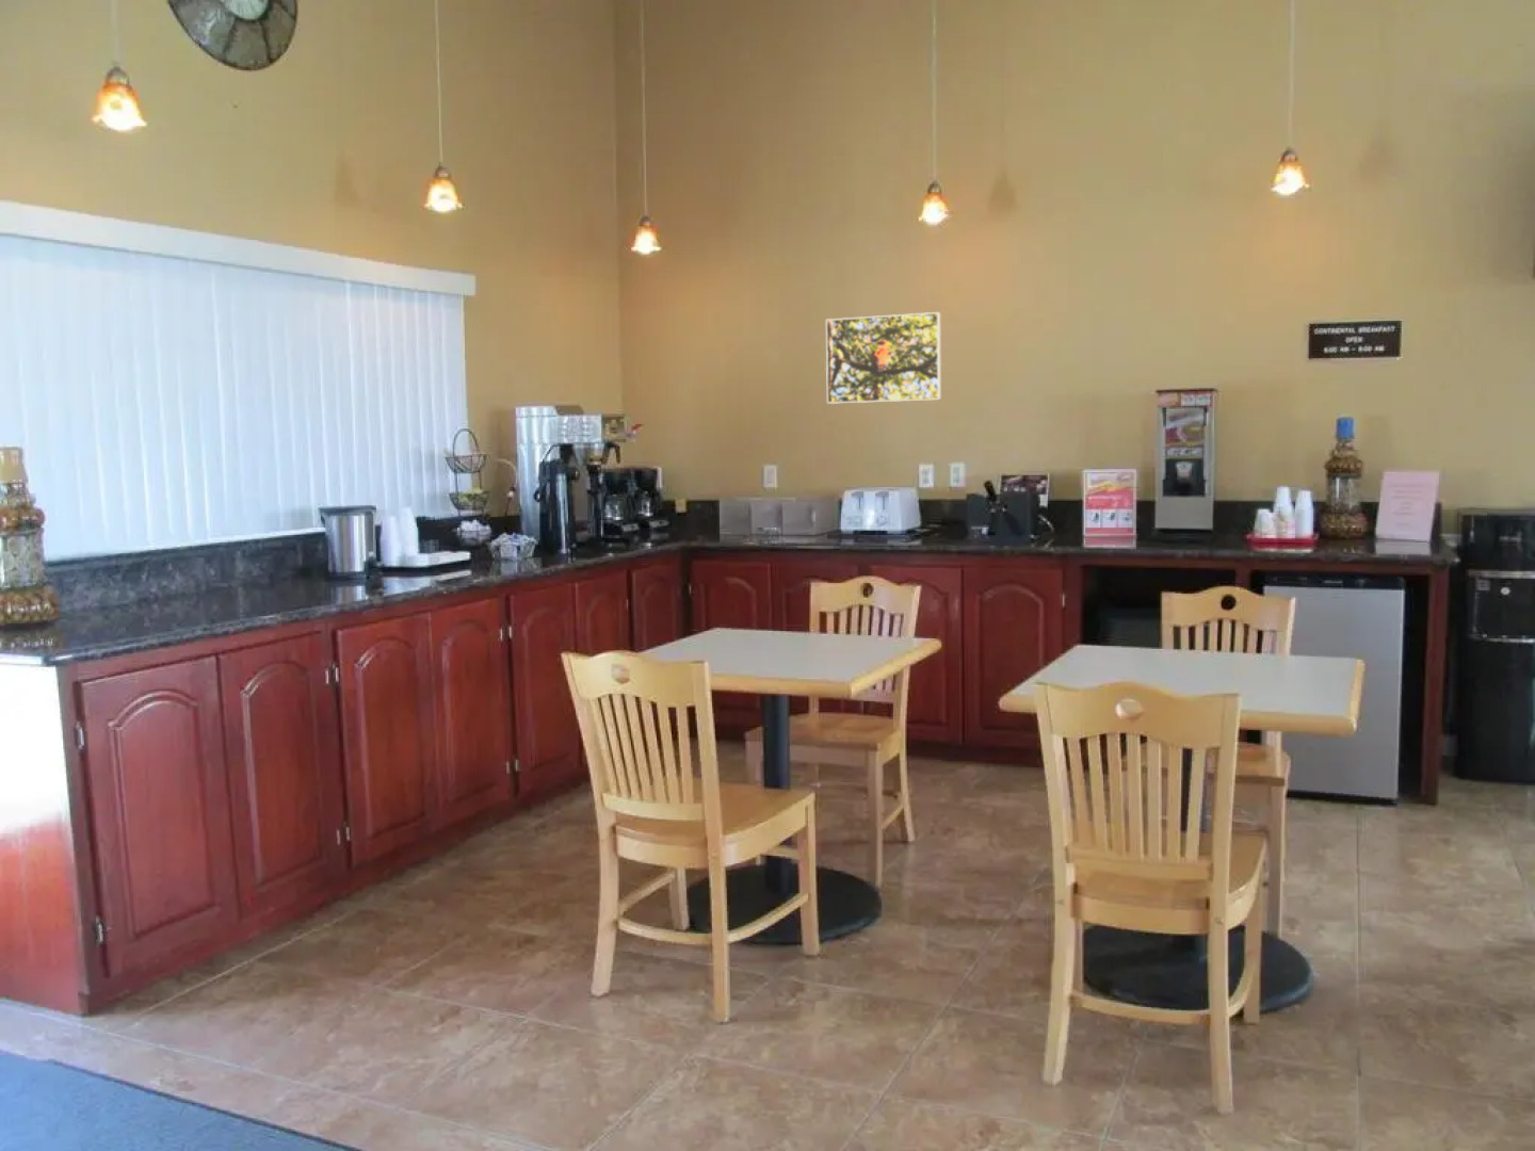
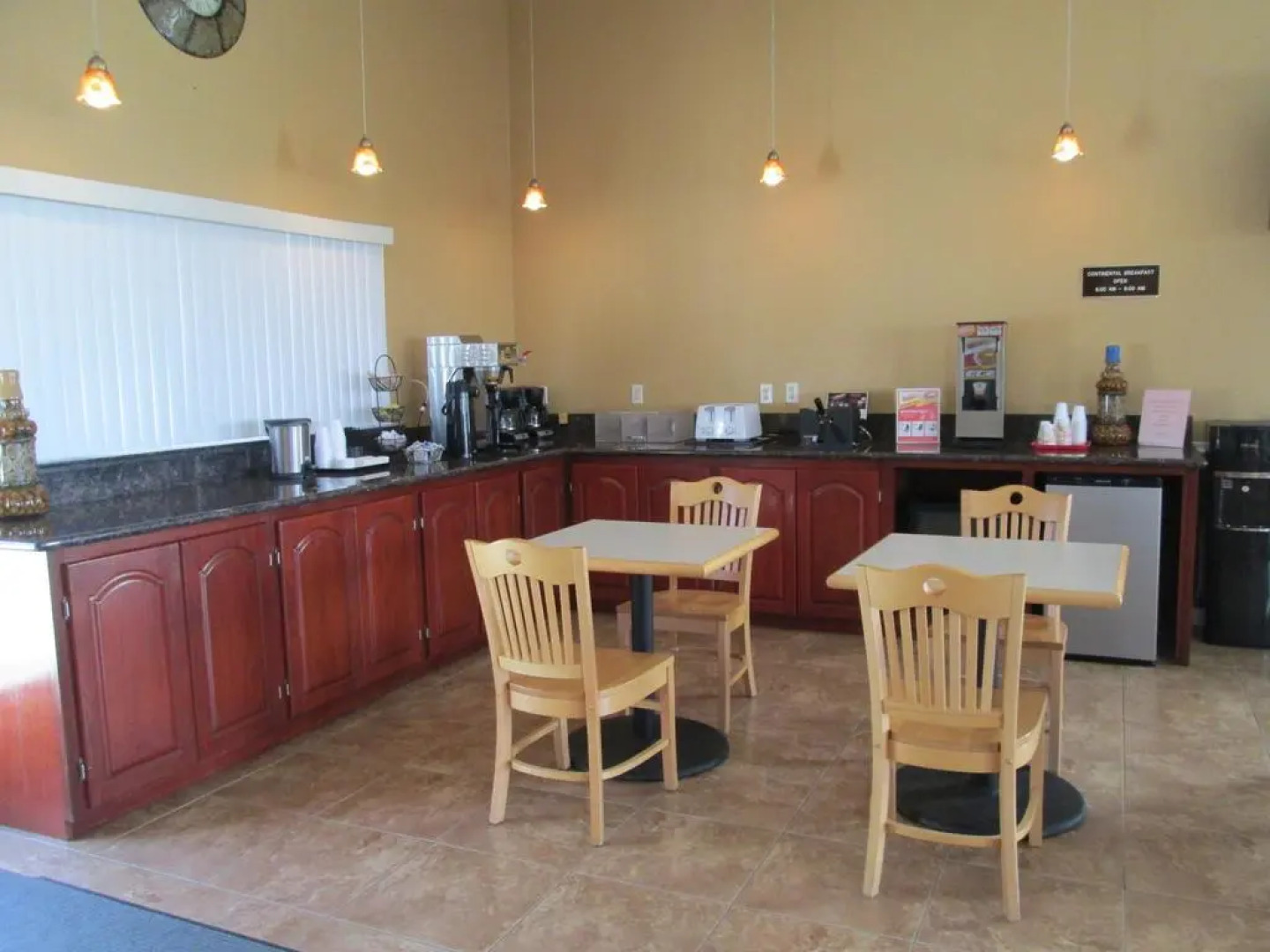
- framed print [826,311,943,405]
